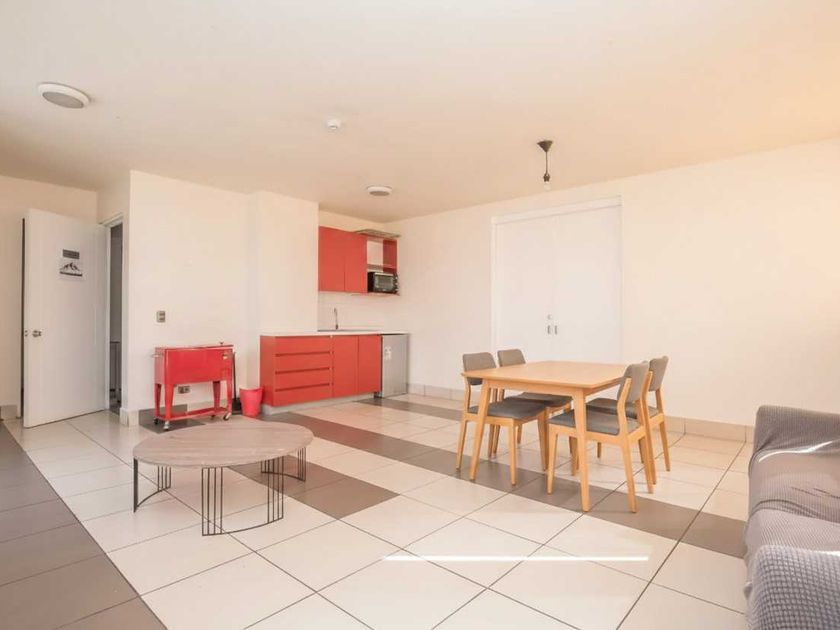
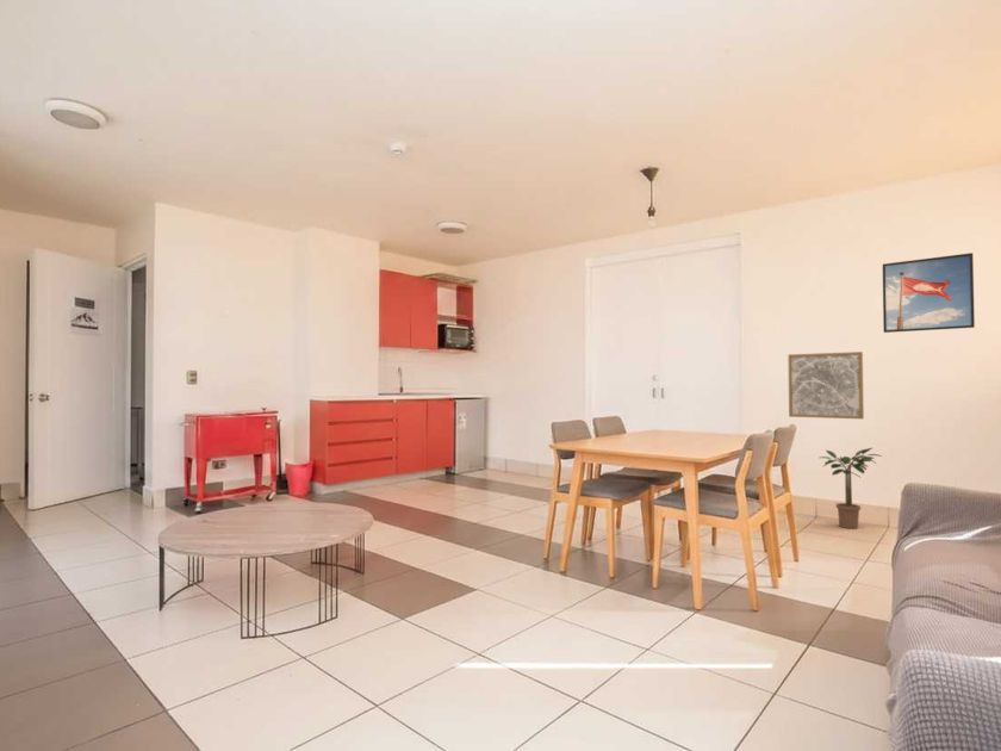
+ wall art [786,350,865,420]
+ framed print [882,252,976,334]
+ potted plant [820,447,883,529]
